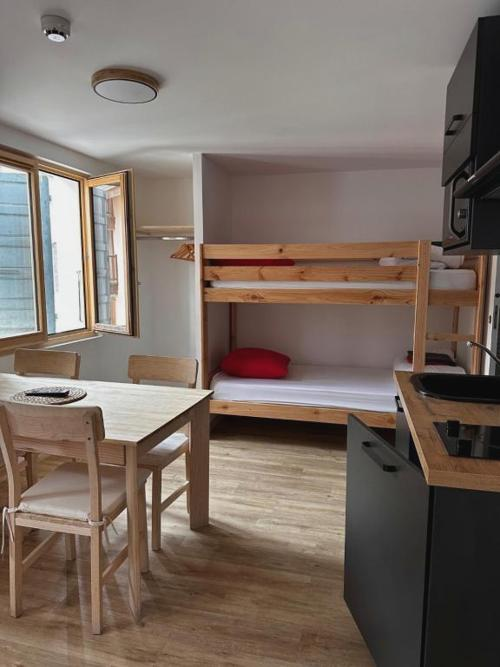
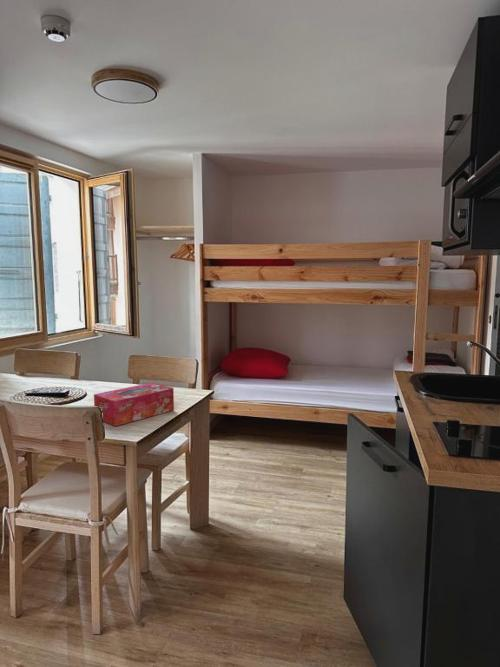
+ tissue box [93,381,175,427]
